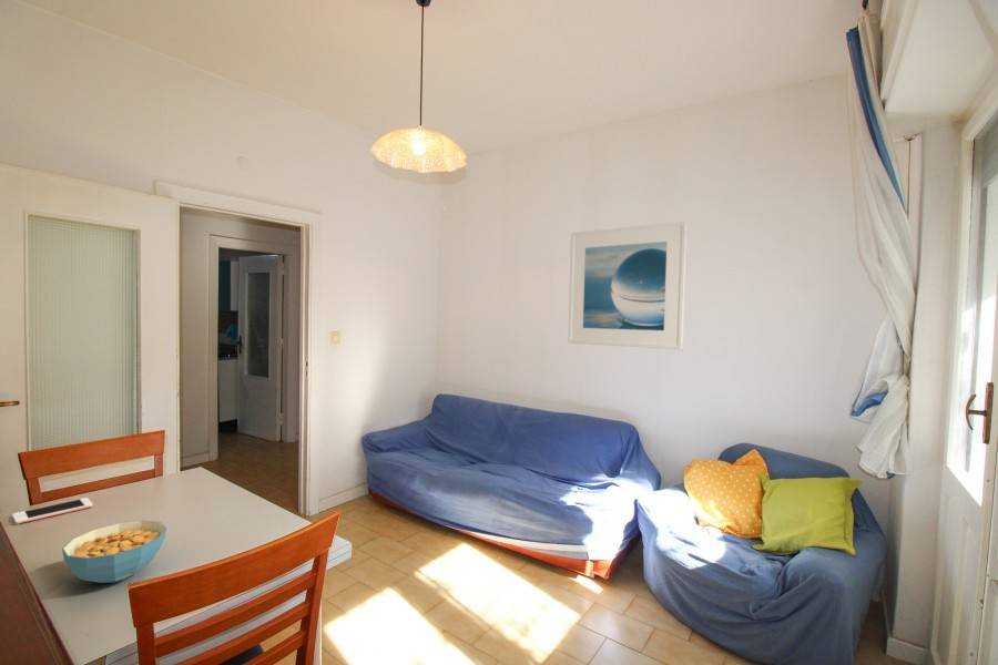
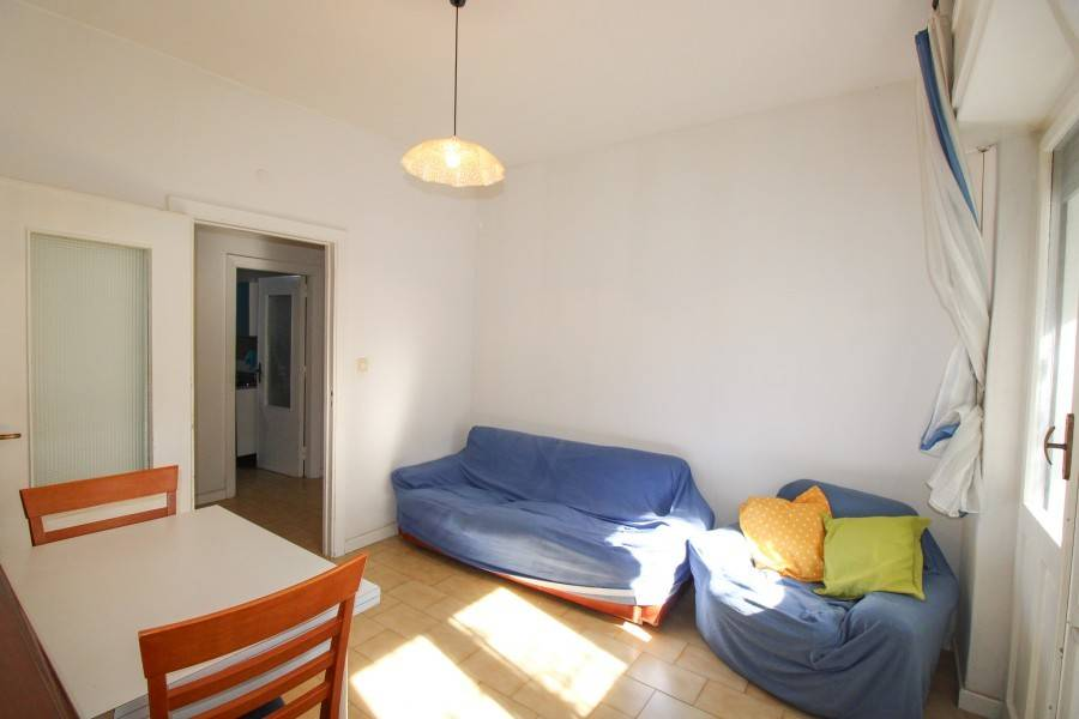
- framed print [567,221,688,350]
- cereal bowl [61,520,167,584]
- cell phone [11,497,94,525]
